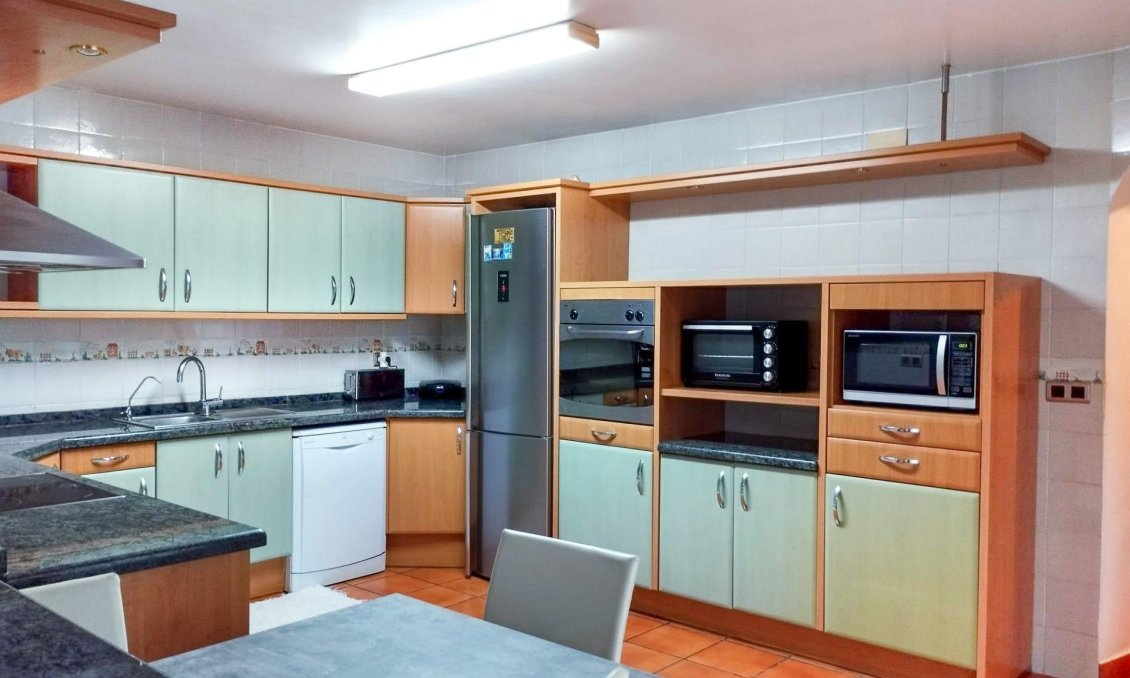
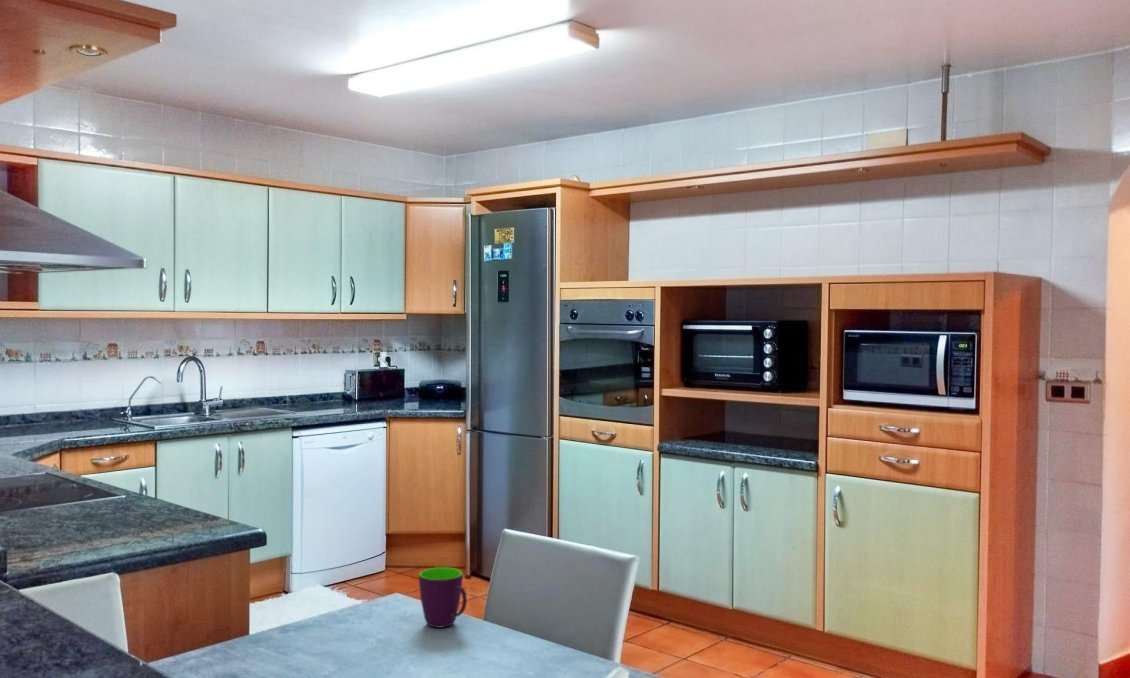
+ mug [417,566,468,629]
